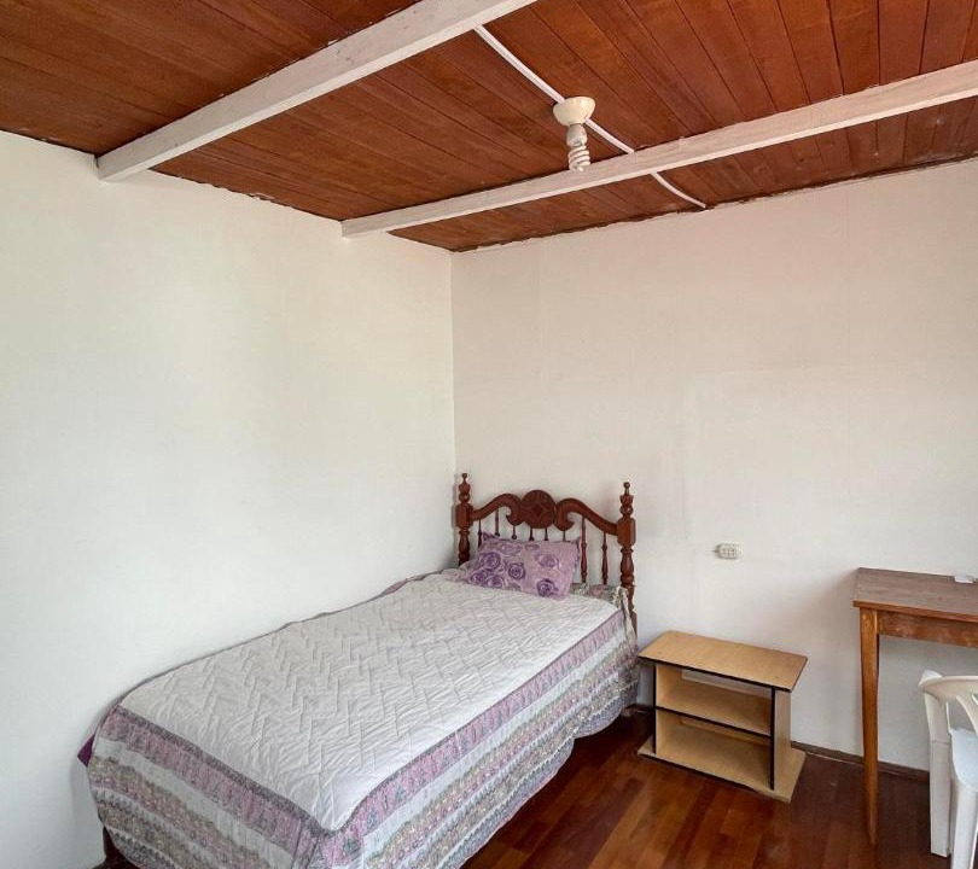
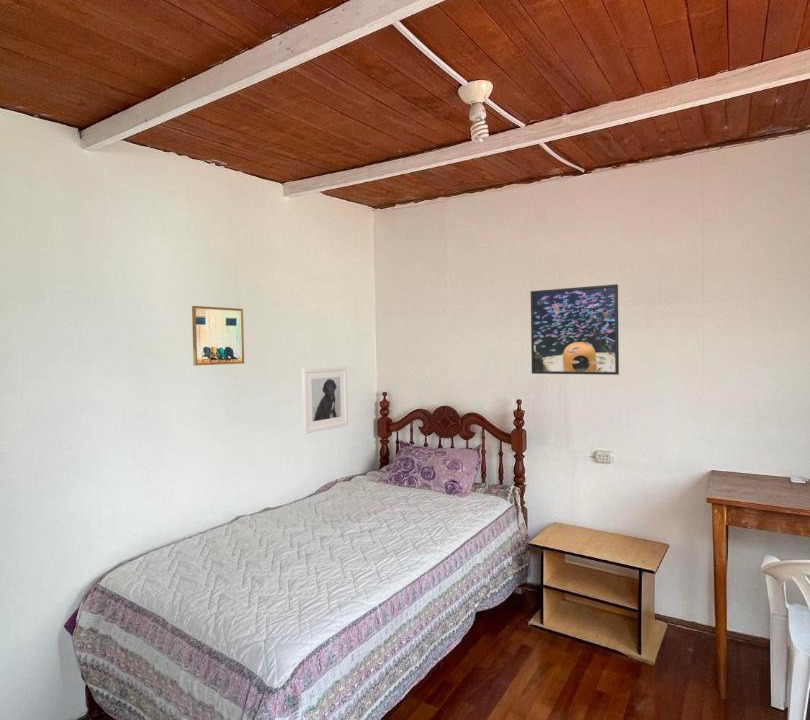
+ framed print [530,283,620,376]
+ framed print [300,365,349,435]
+ wall art [191,305,245,366]
